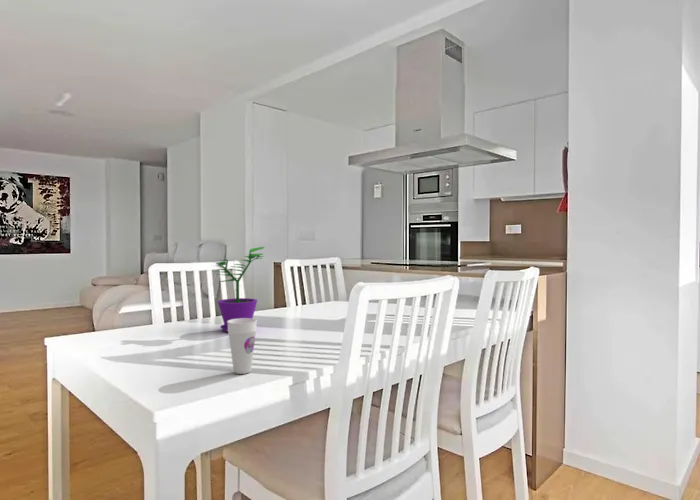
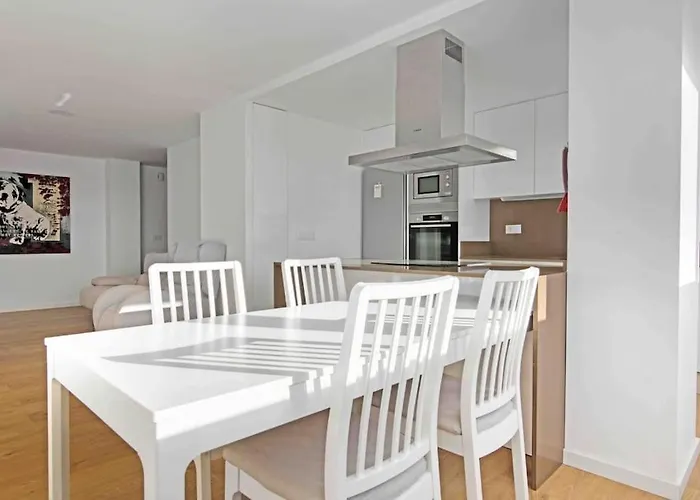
- cup [227,318,258,375]
- flower pot [211,245,265,333]
